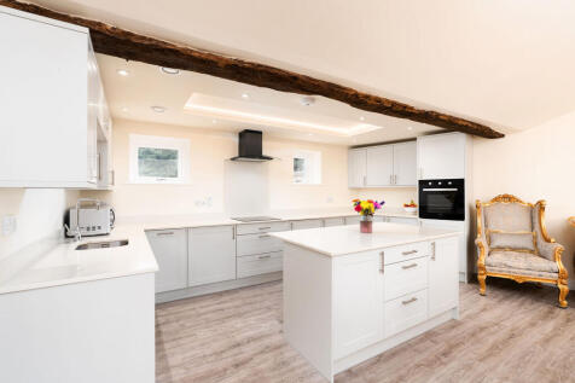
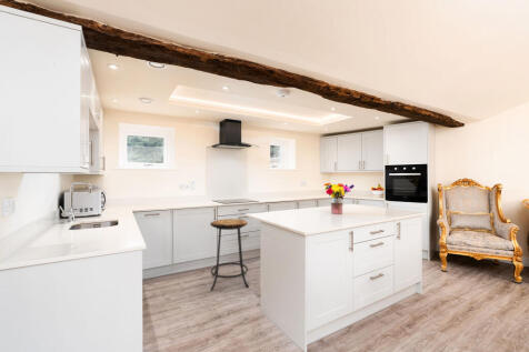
+ bar stool [209,218,249,291]
